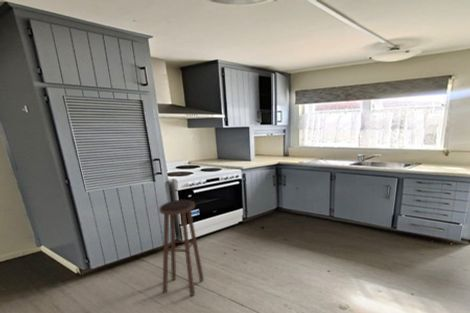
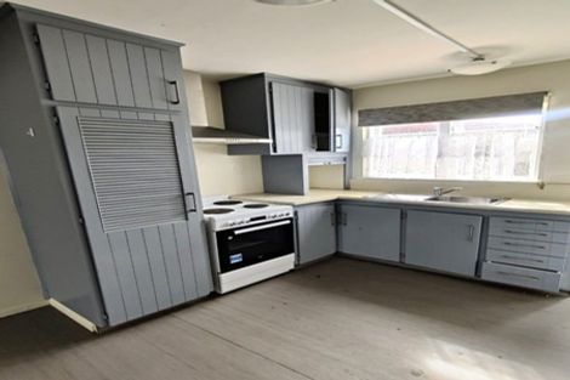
- stool [158,199,205,297]
